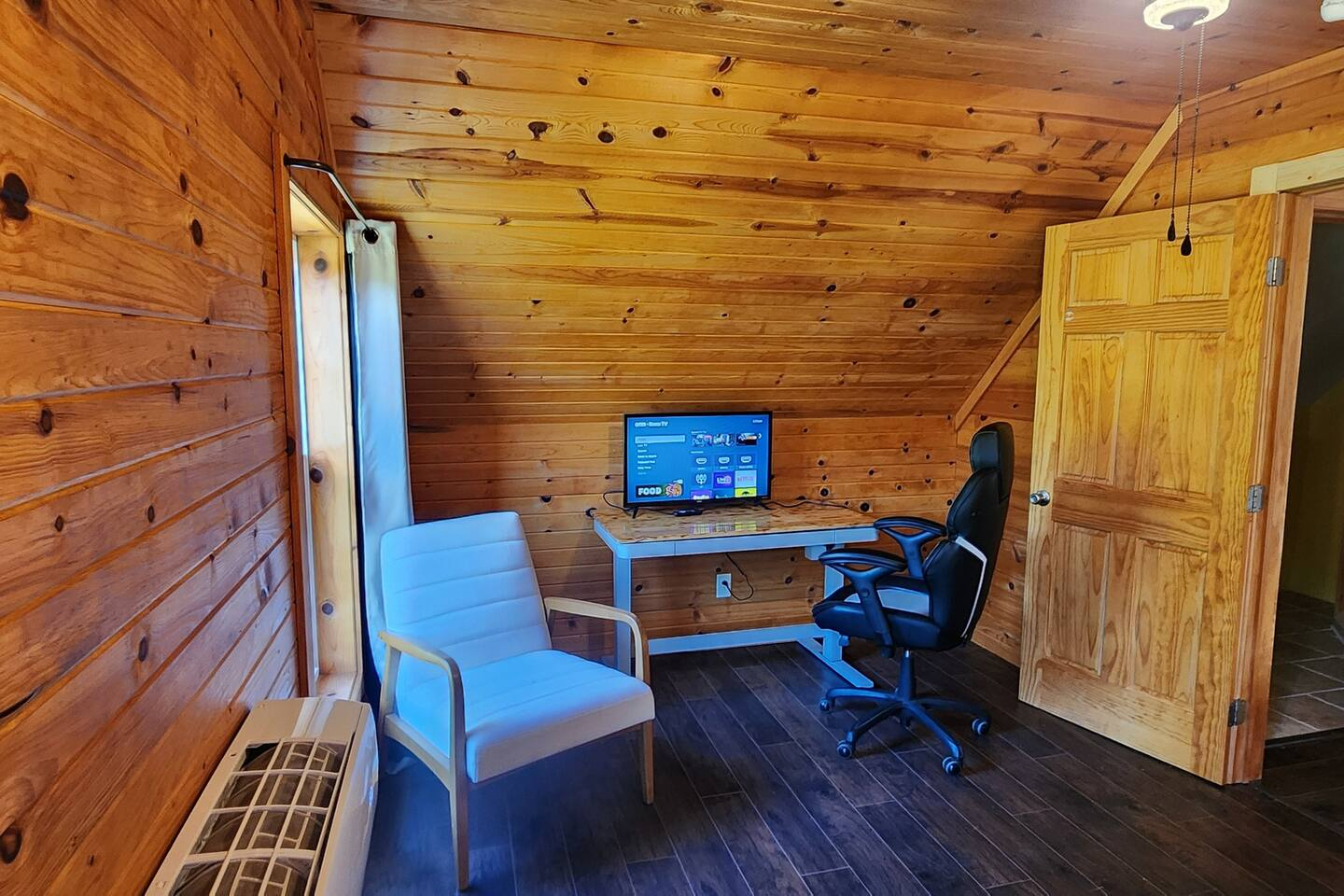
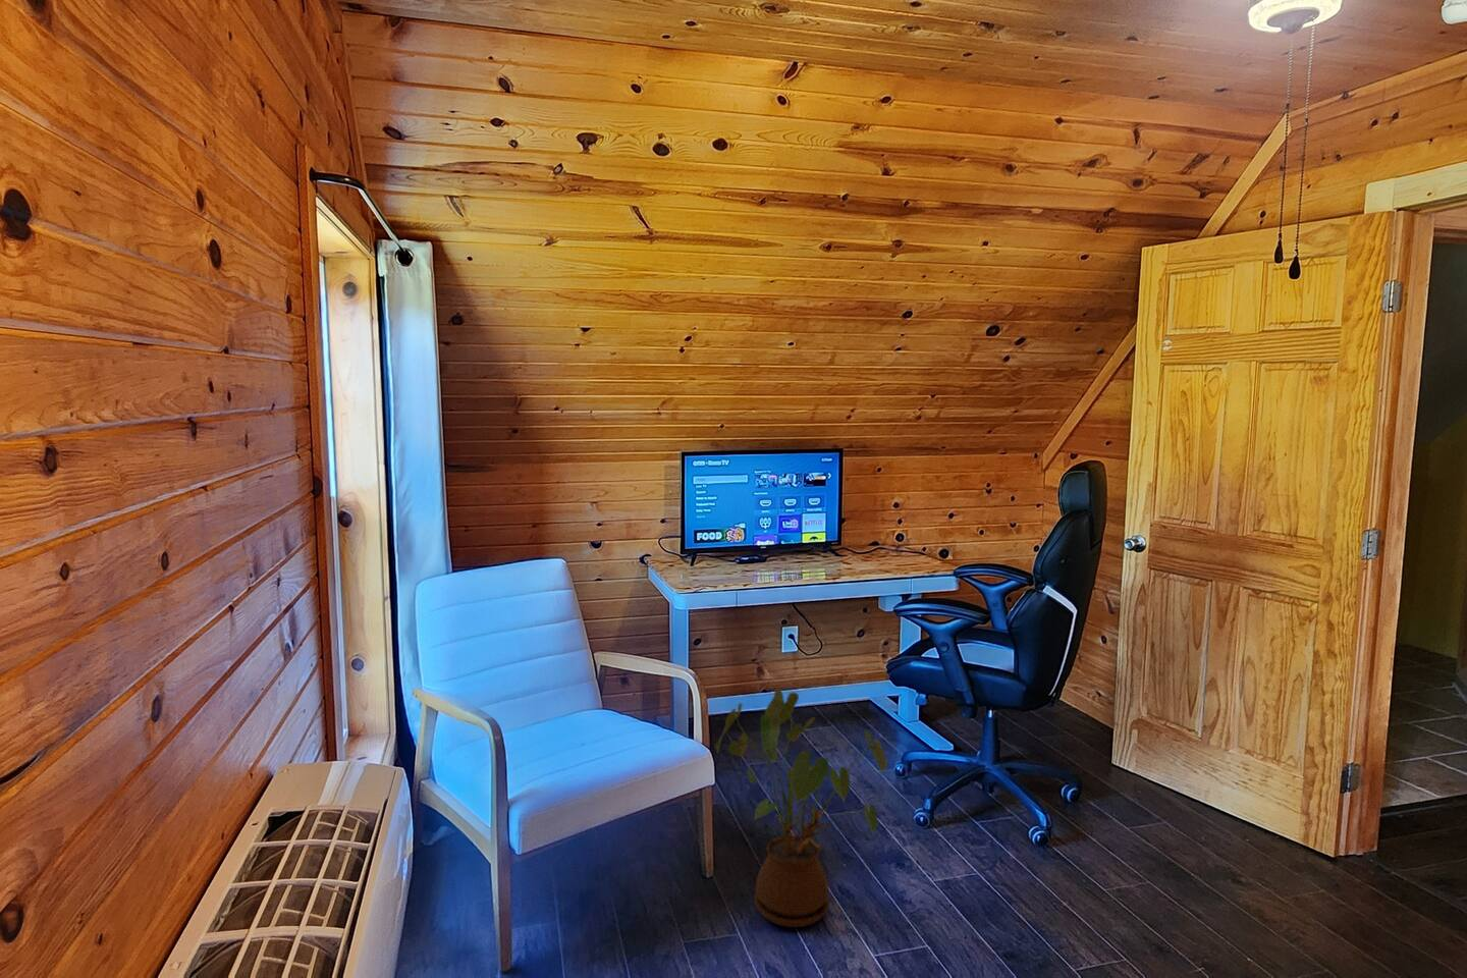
+ house plant [714,689,888,928]
